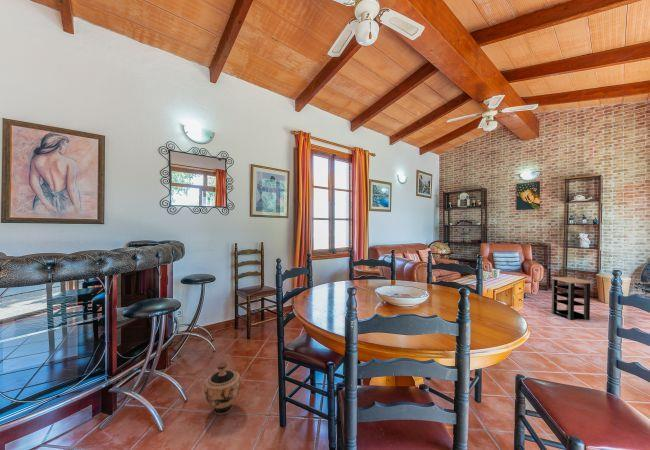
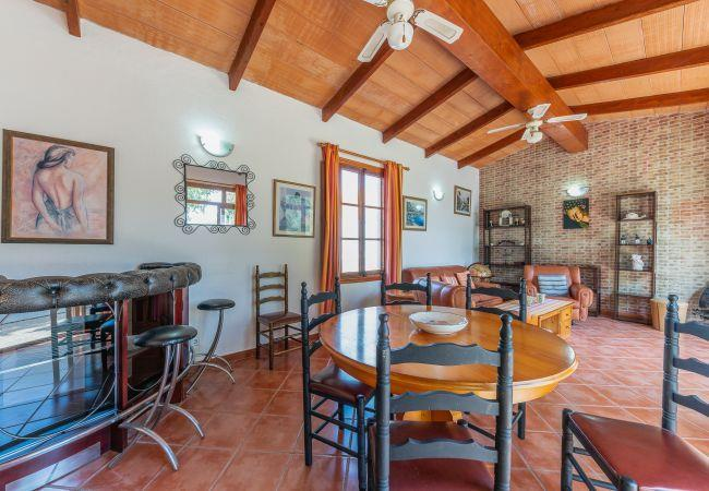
- side table [550,276,595,321]
- ceramic jug [203,362,242,416]
